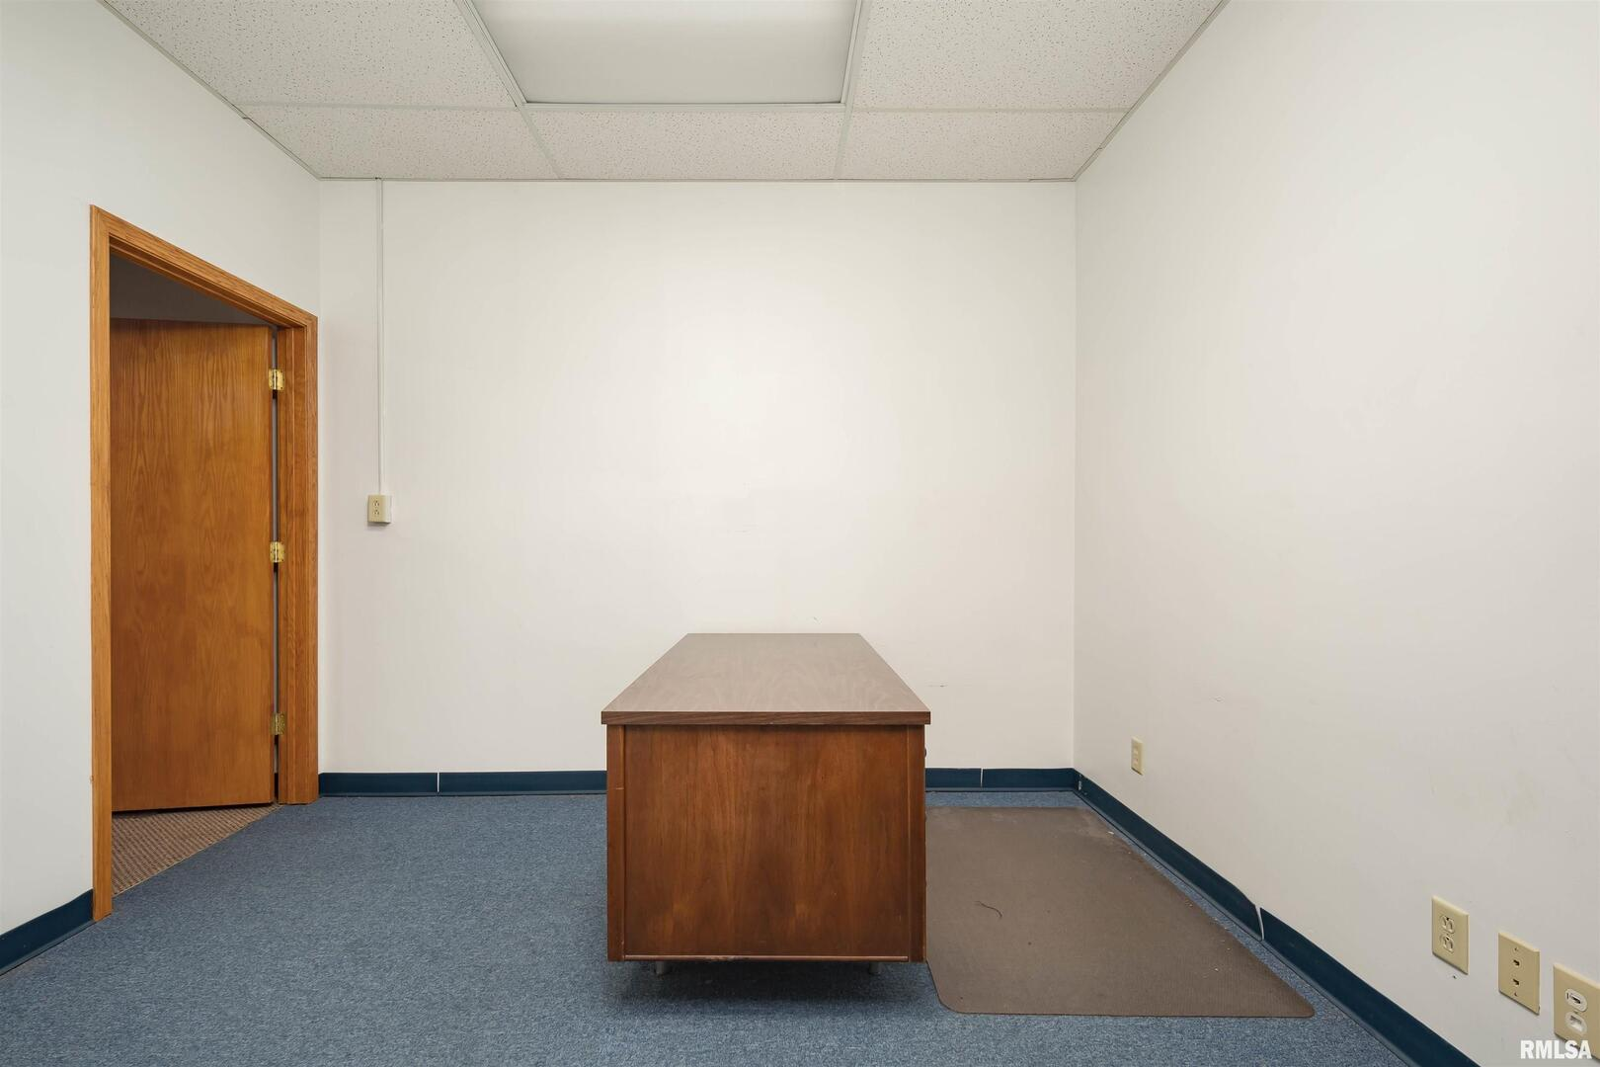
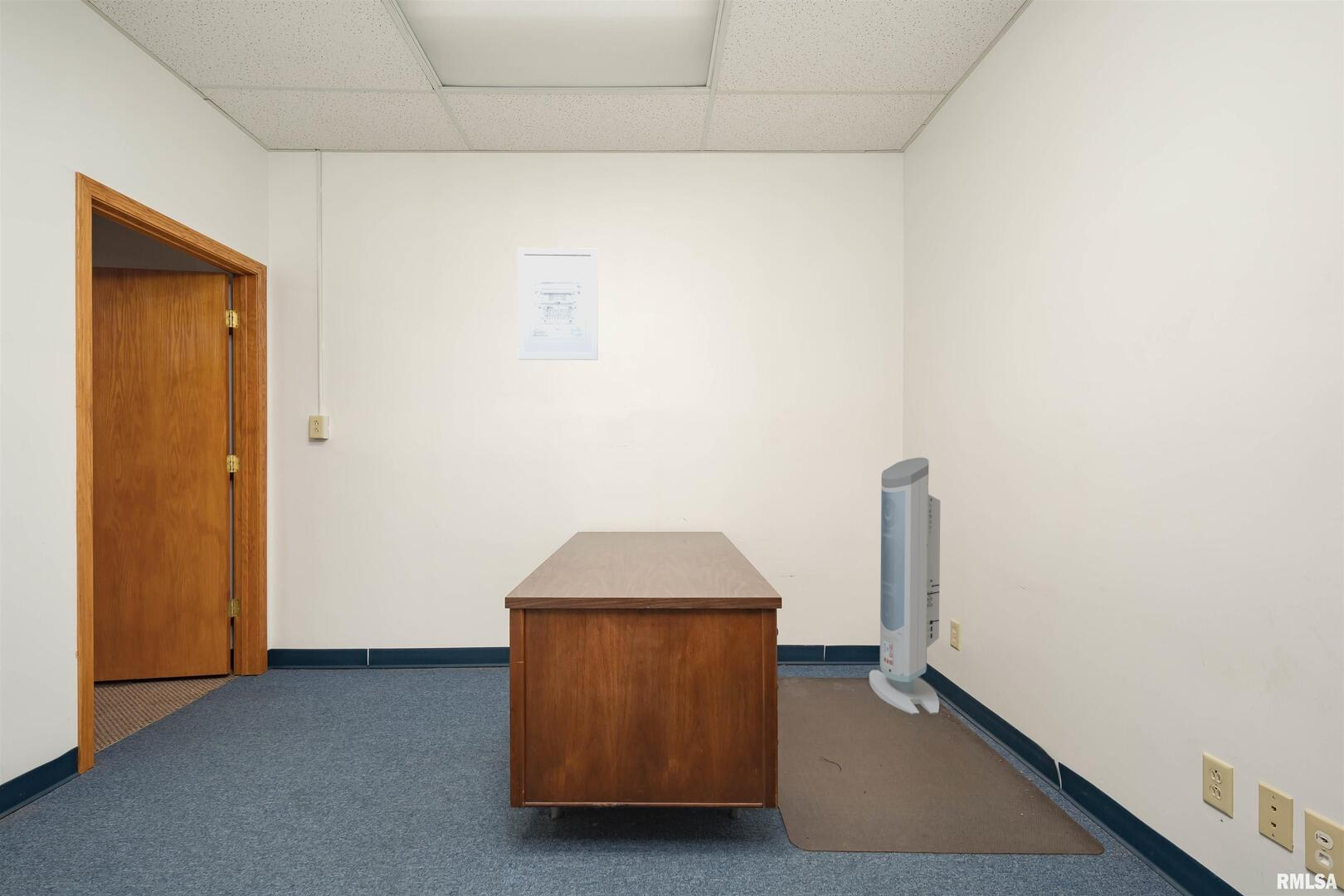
+ air purifier [869,456,941,715]
+ wall art [517,247,599,361]
